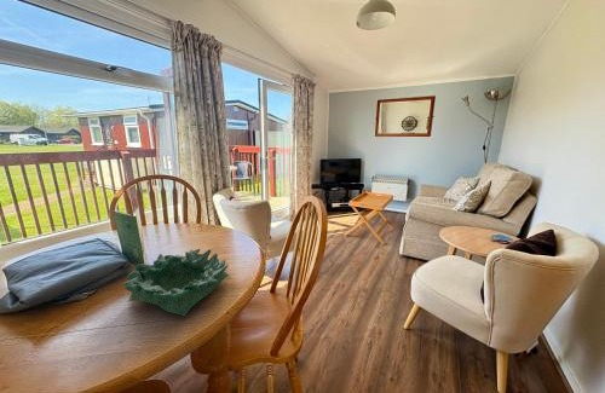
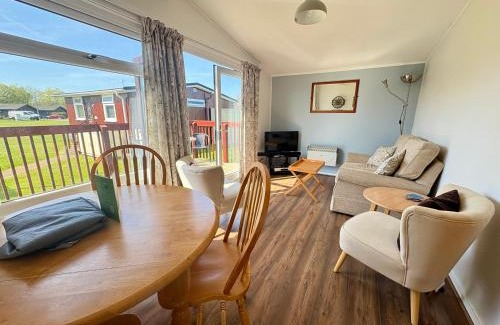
- decorative bowl [122,248,231,317]
